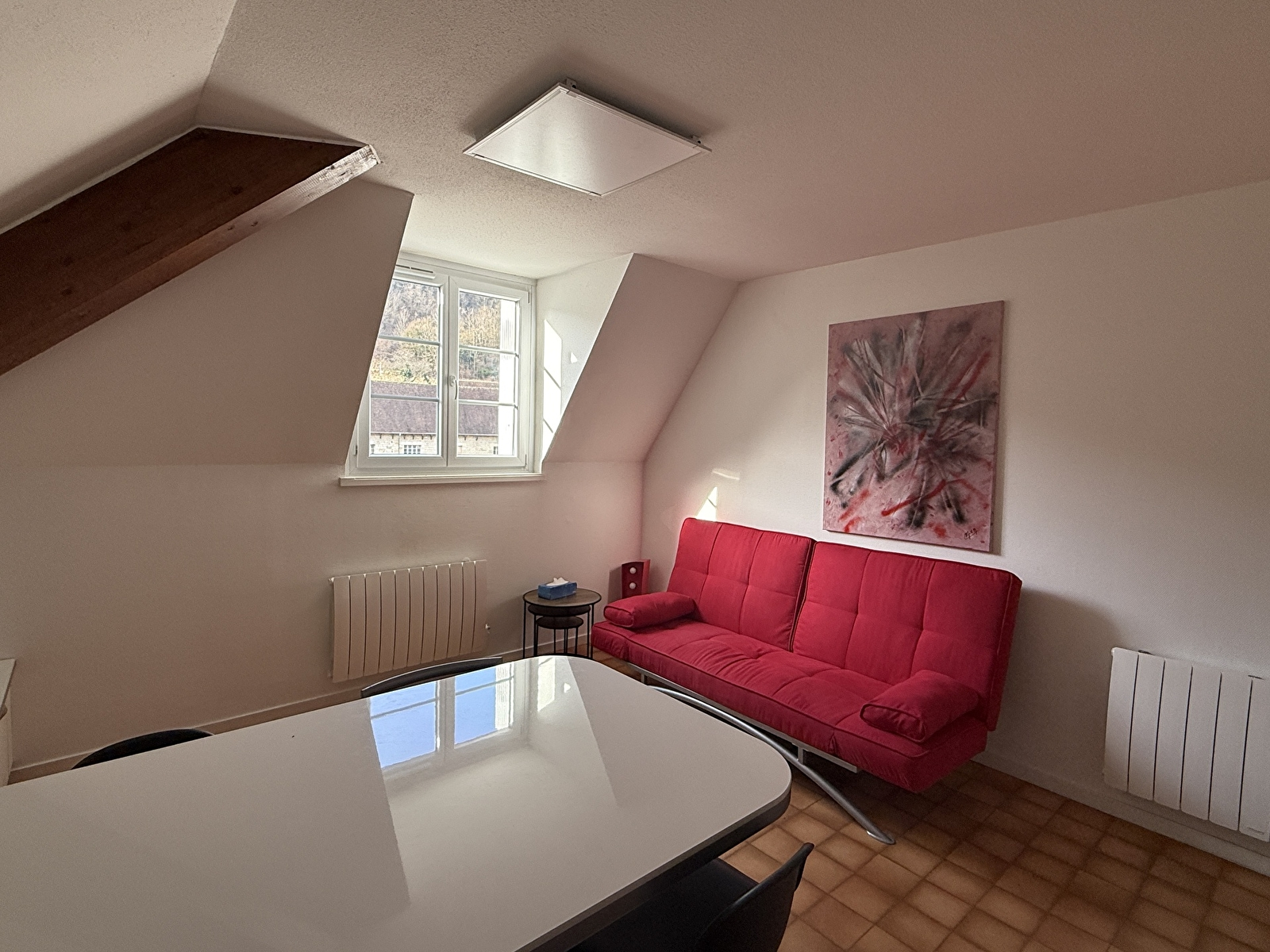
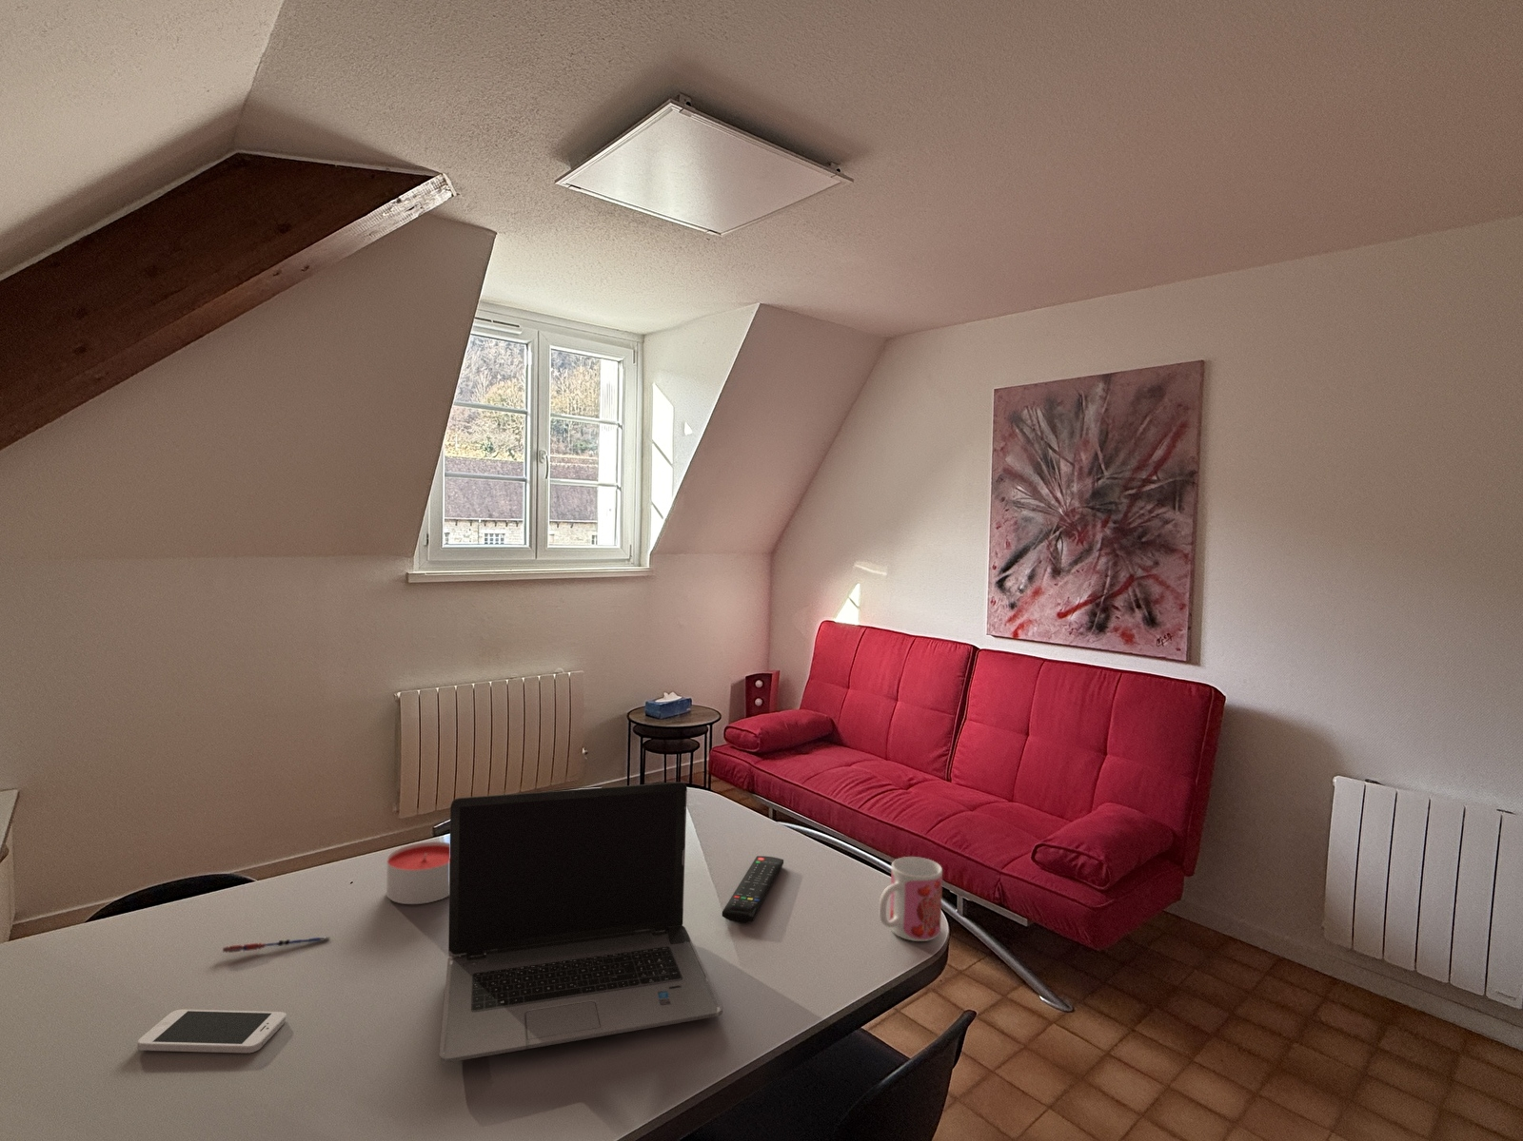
+ smartphone [137,1008,288,1054]
+ laptop computer [438,780,723,1063]
+ remote control [722,855,784,924]
+ pen [222,936,331,954]
+ mug [879,856,944,942]
+ candle [385,840,450,905]
